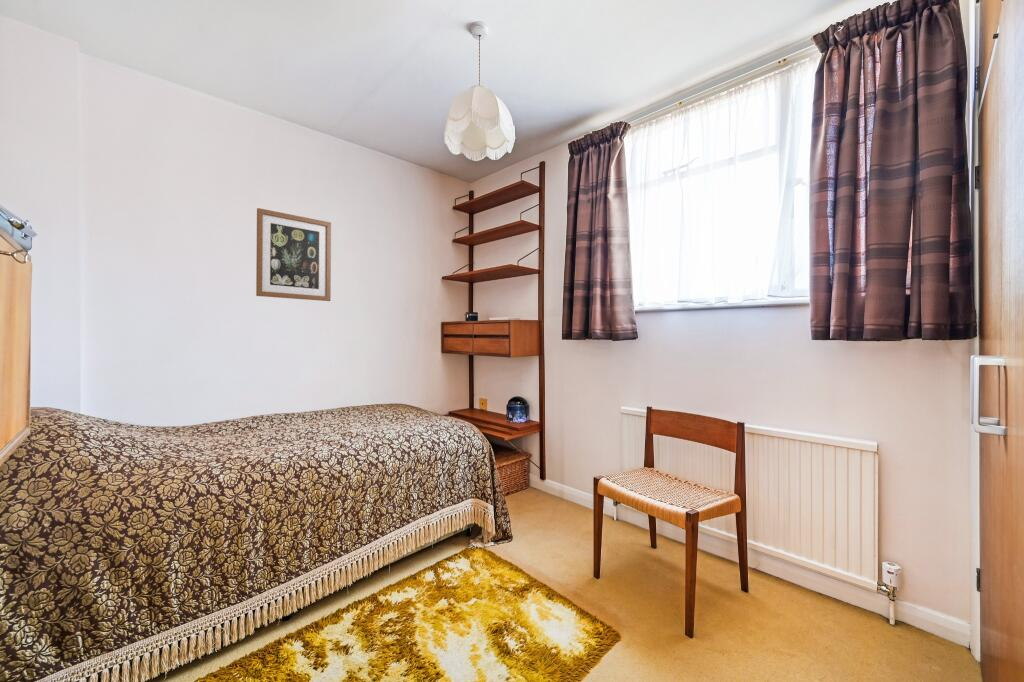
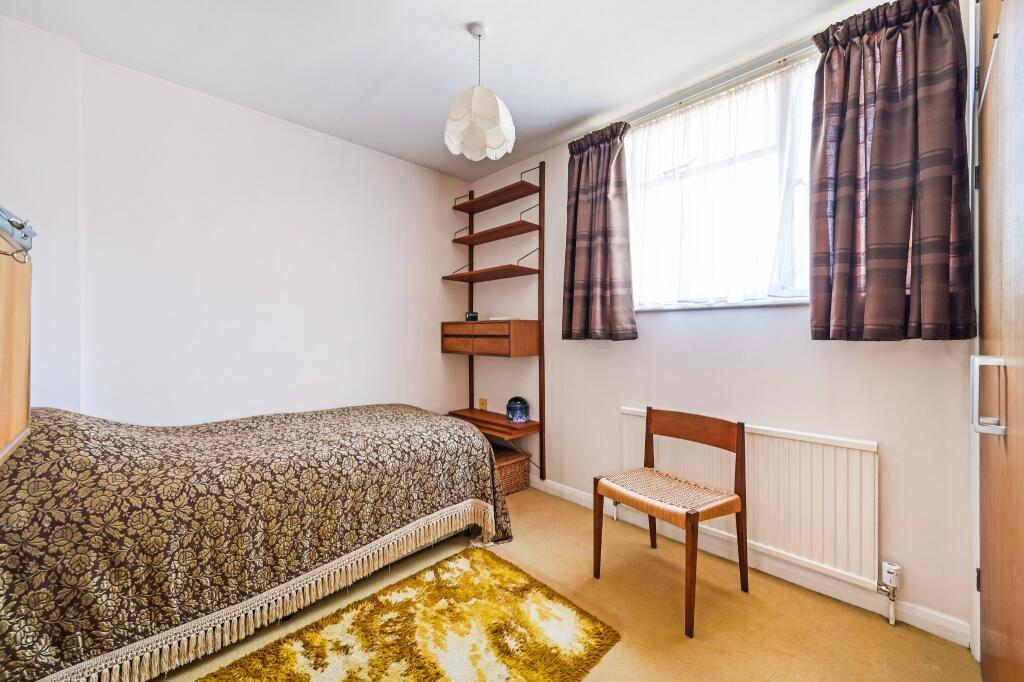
- wall art [255,207,332,302]
